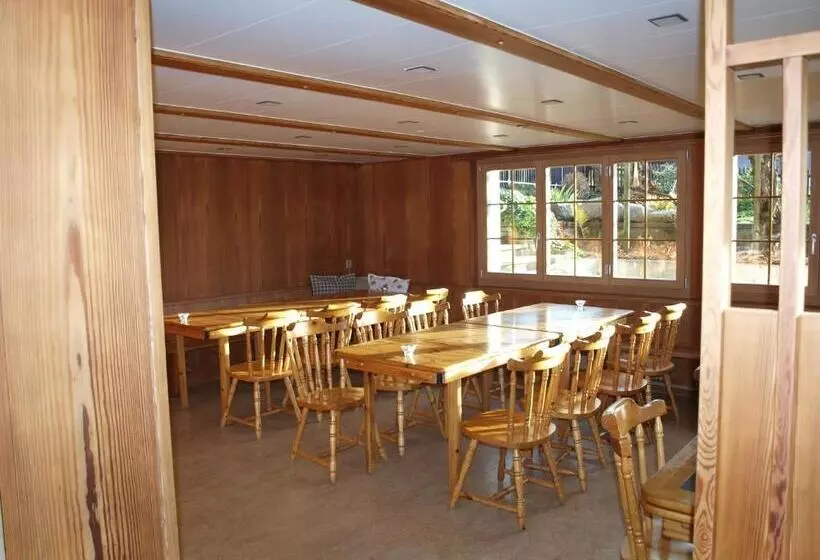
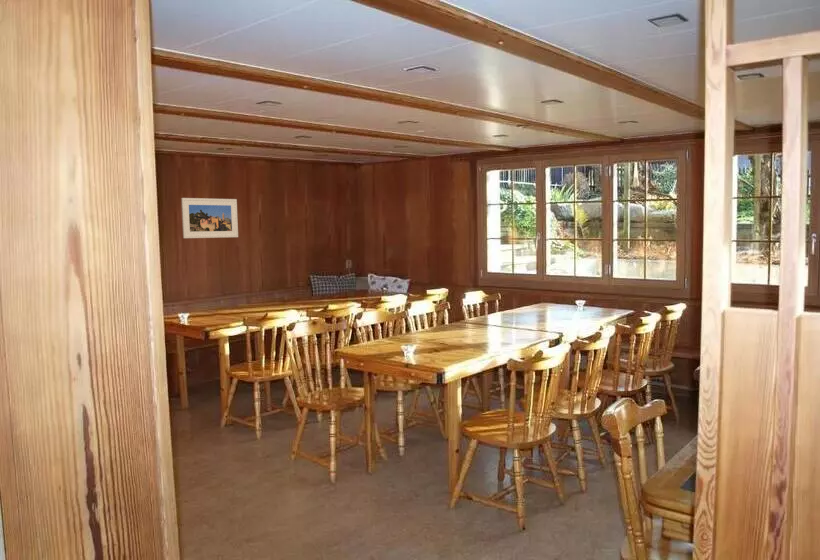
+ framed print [180,197,239,239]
